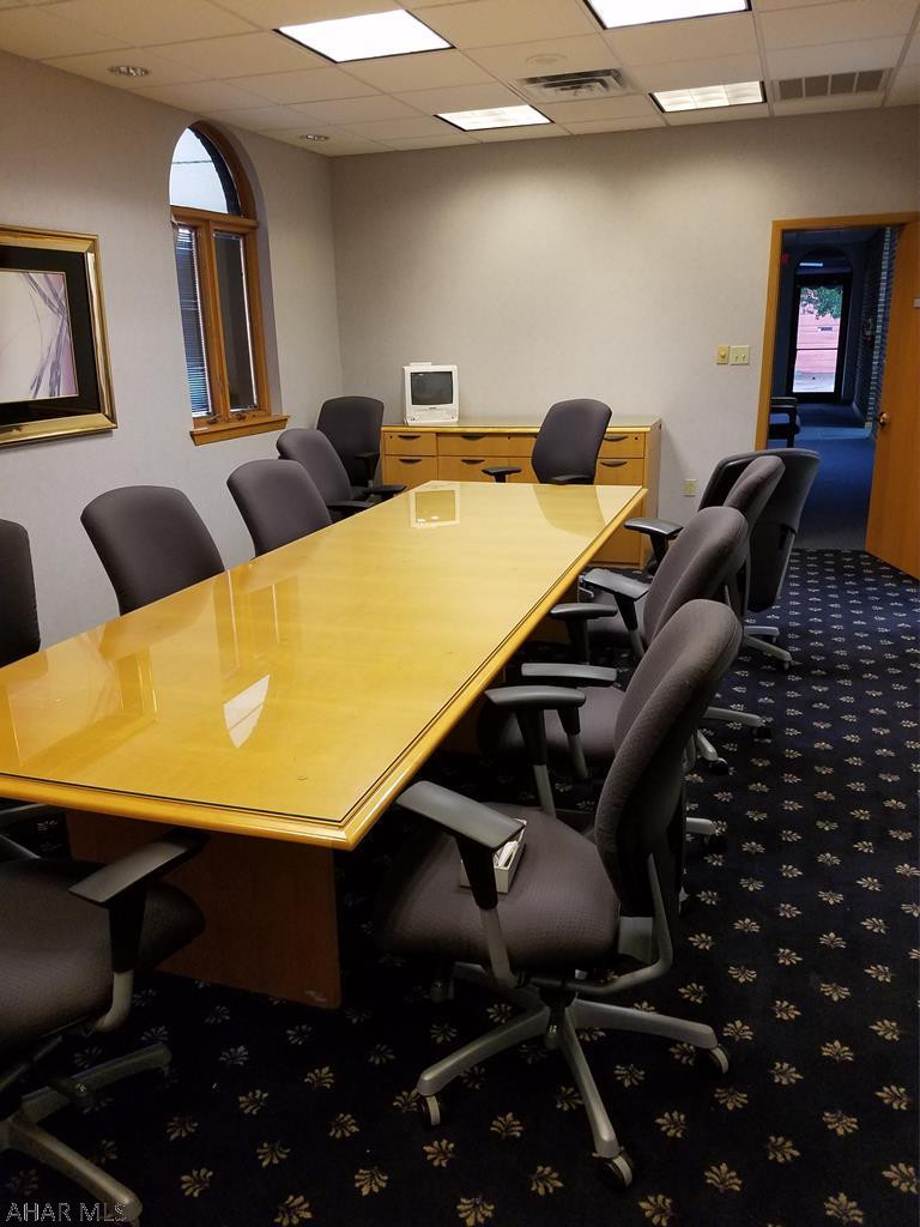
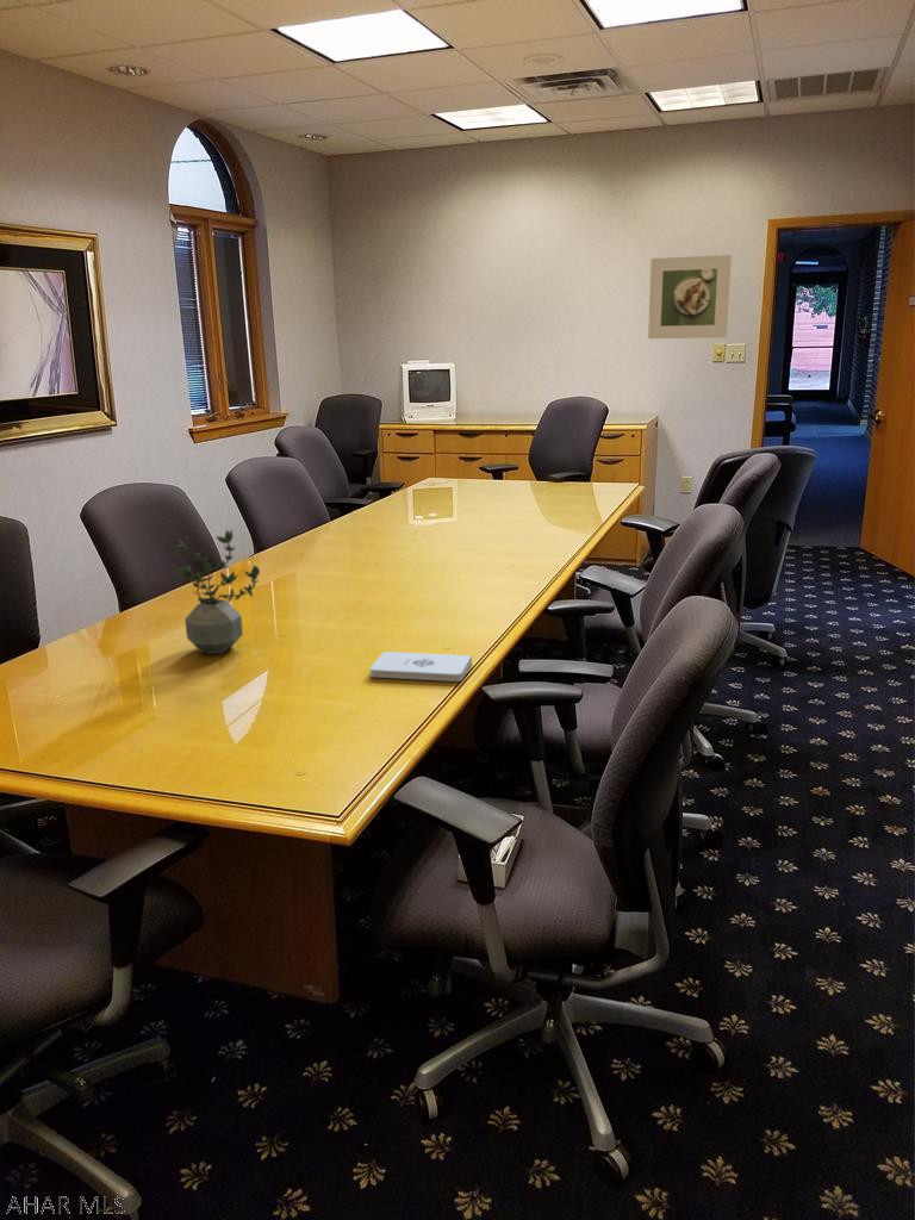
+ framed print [647,254,733,340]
+ notepad [368,651,473,683]
+ potted plant [170,529,261,655]
